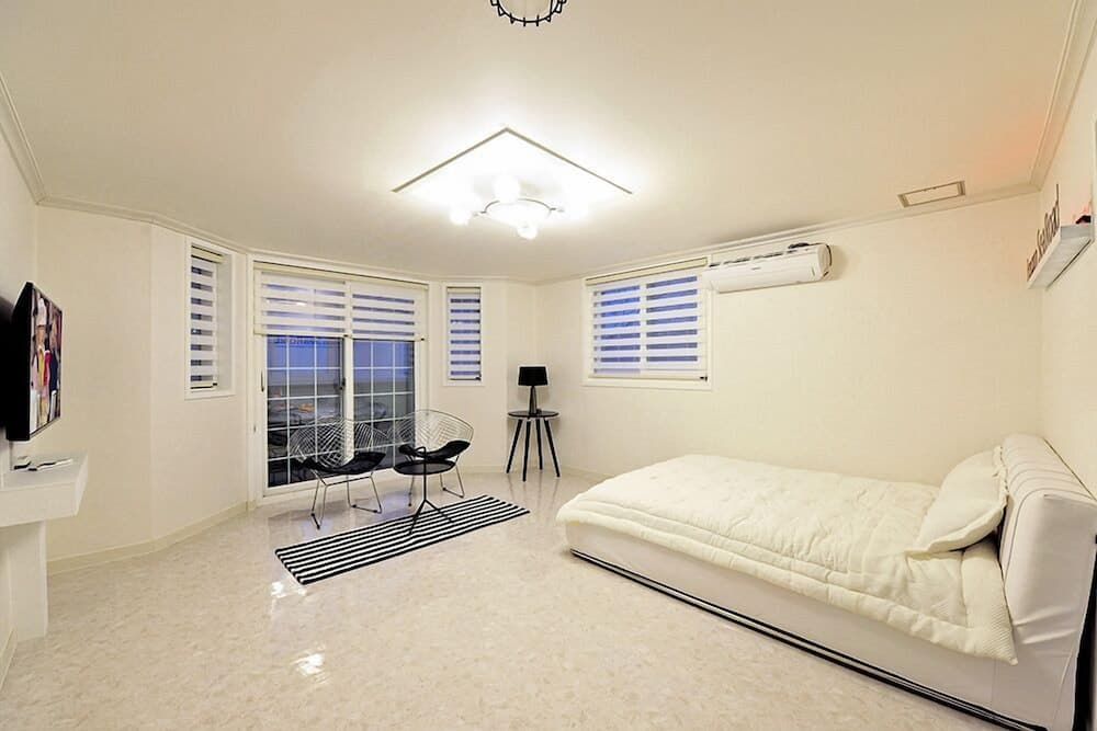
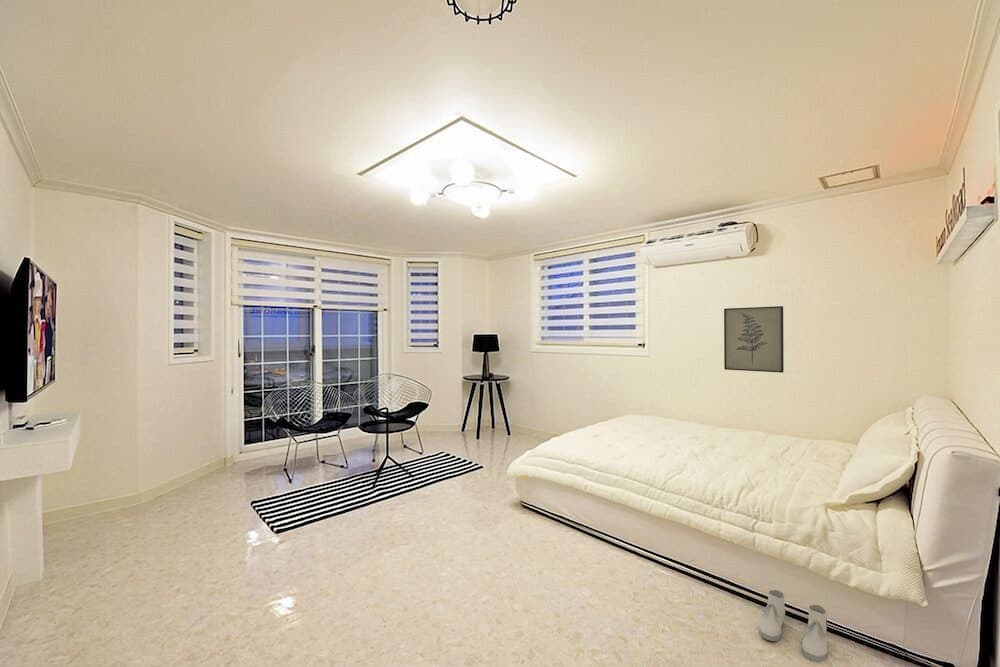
+ wall art [723,305,785,374]
+ boots [758,589,829,662]
